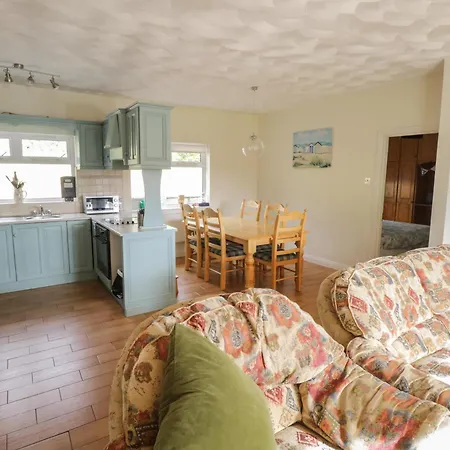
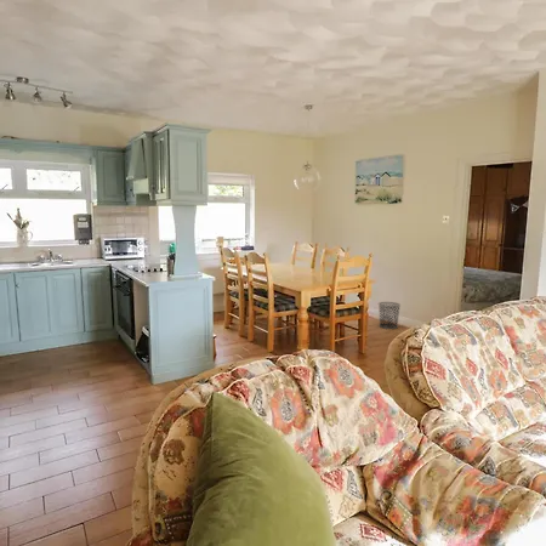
+ waste bin [377,301,402,330]
